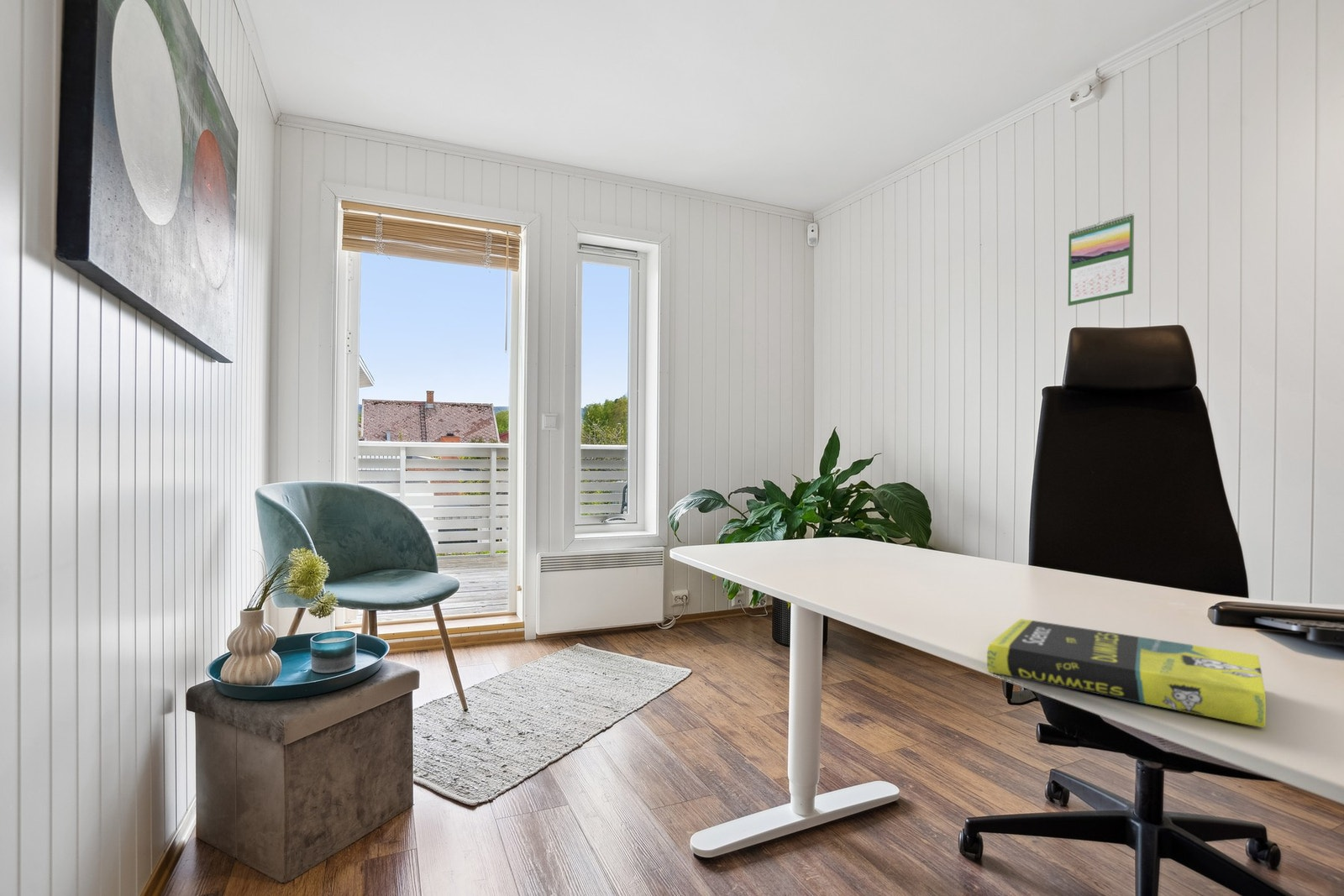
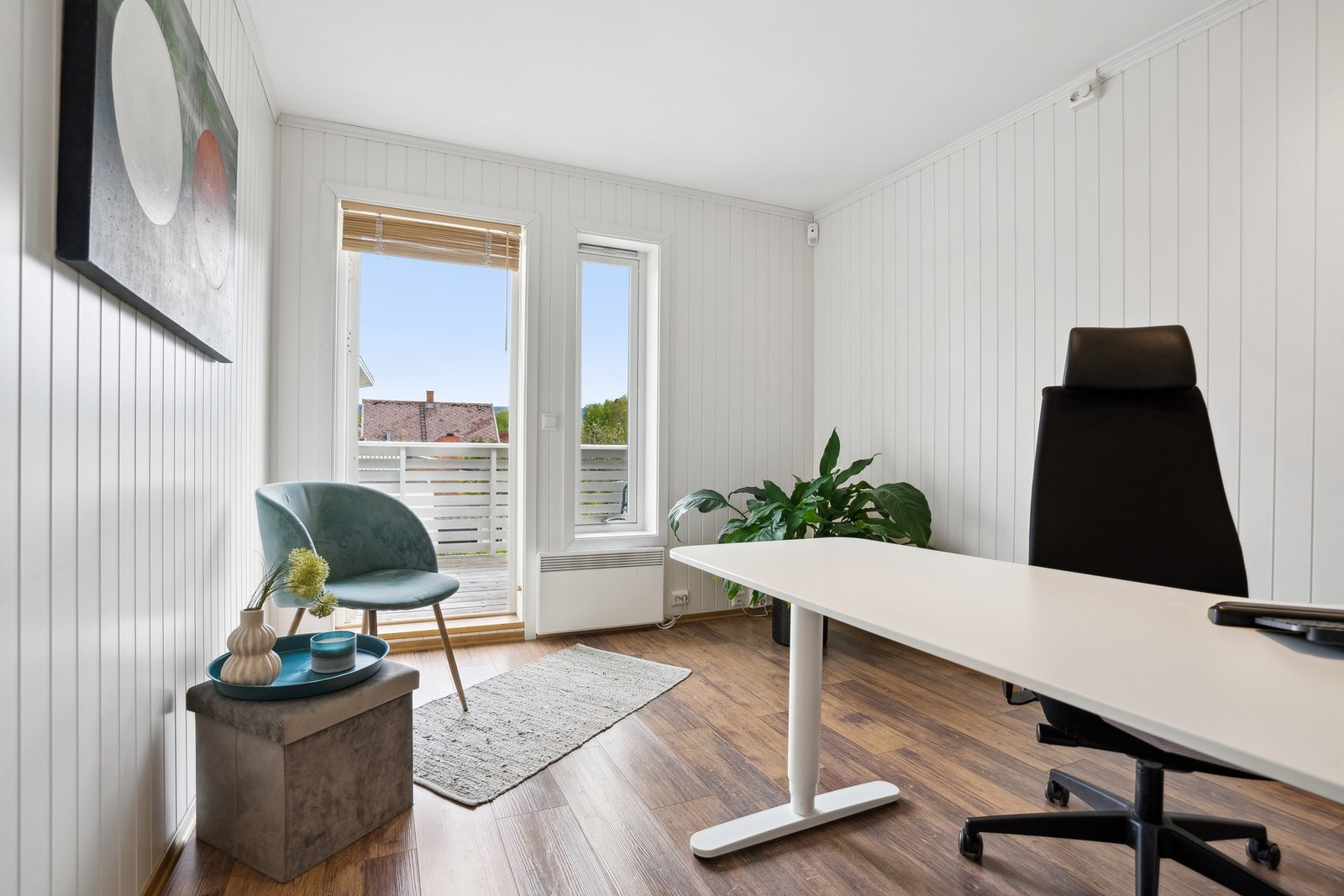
- calendar [1068,212,1135,307]
- book [986,618,1267,729]
